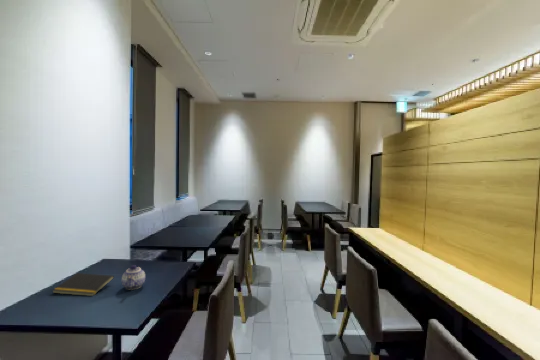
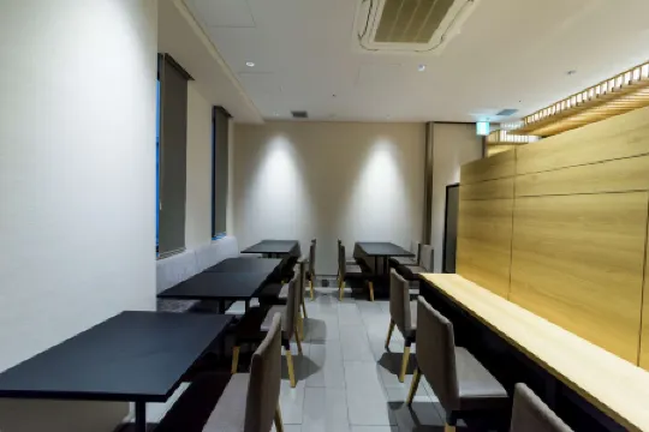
- notepad [51,272,115,297]
- teapot [121,264,146,291]
